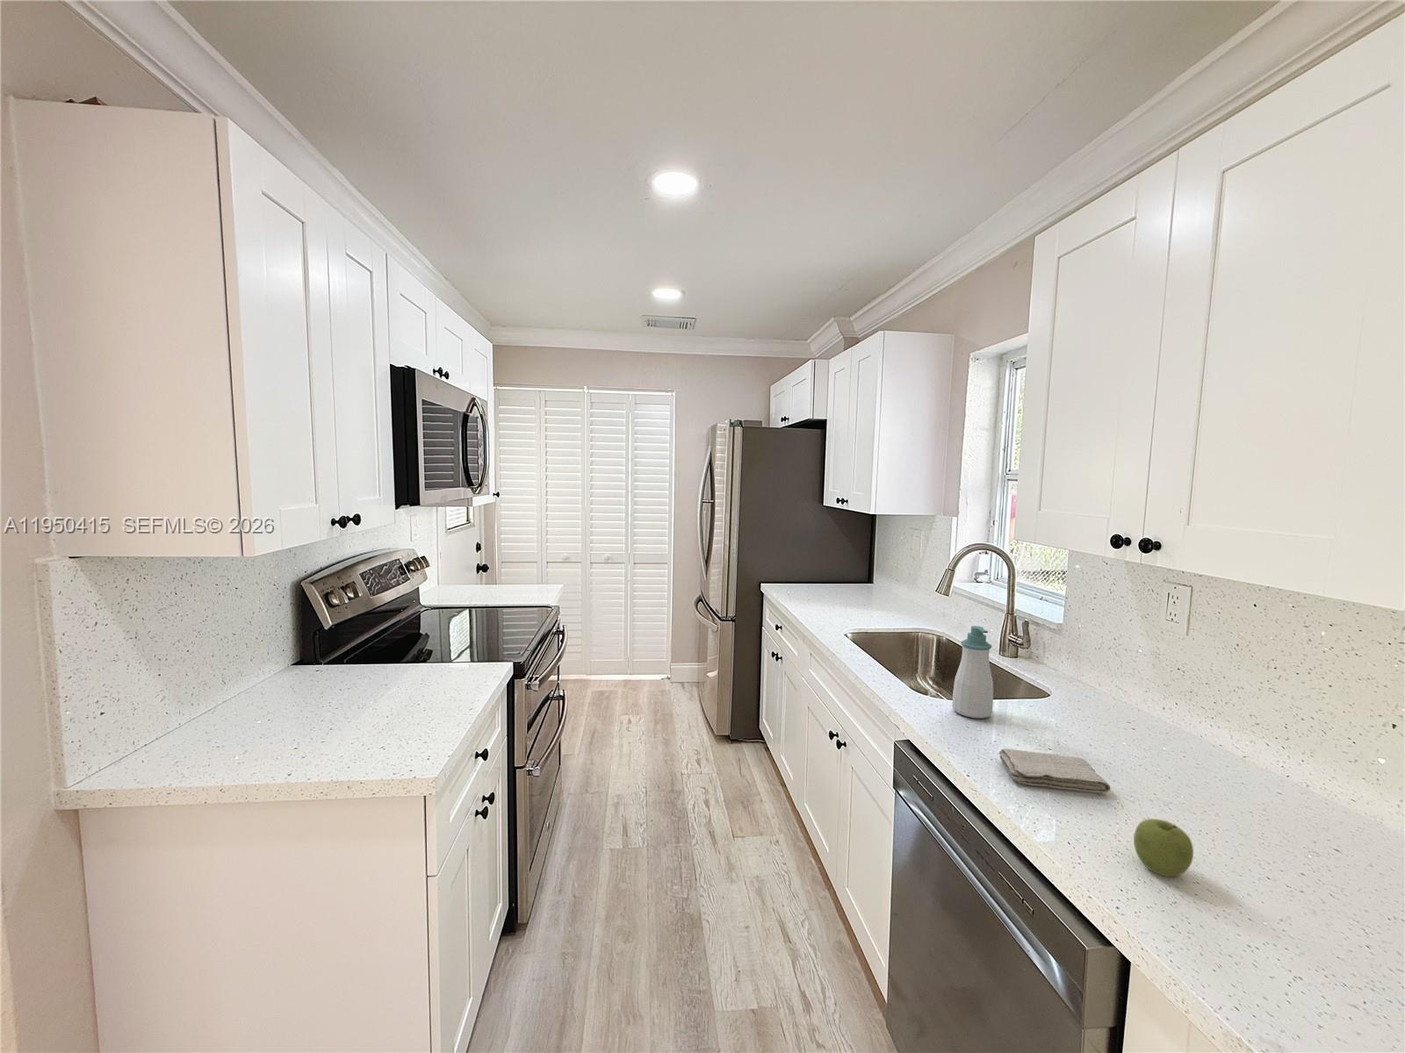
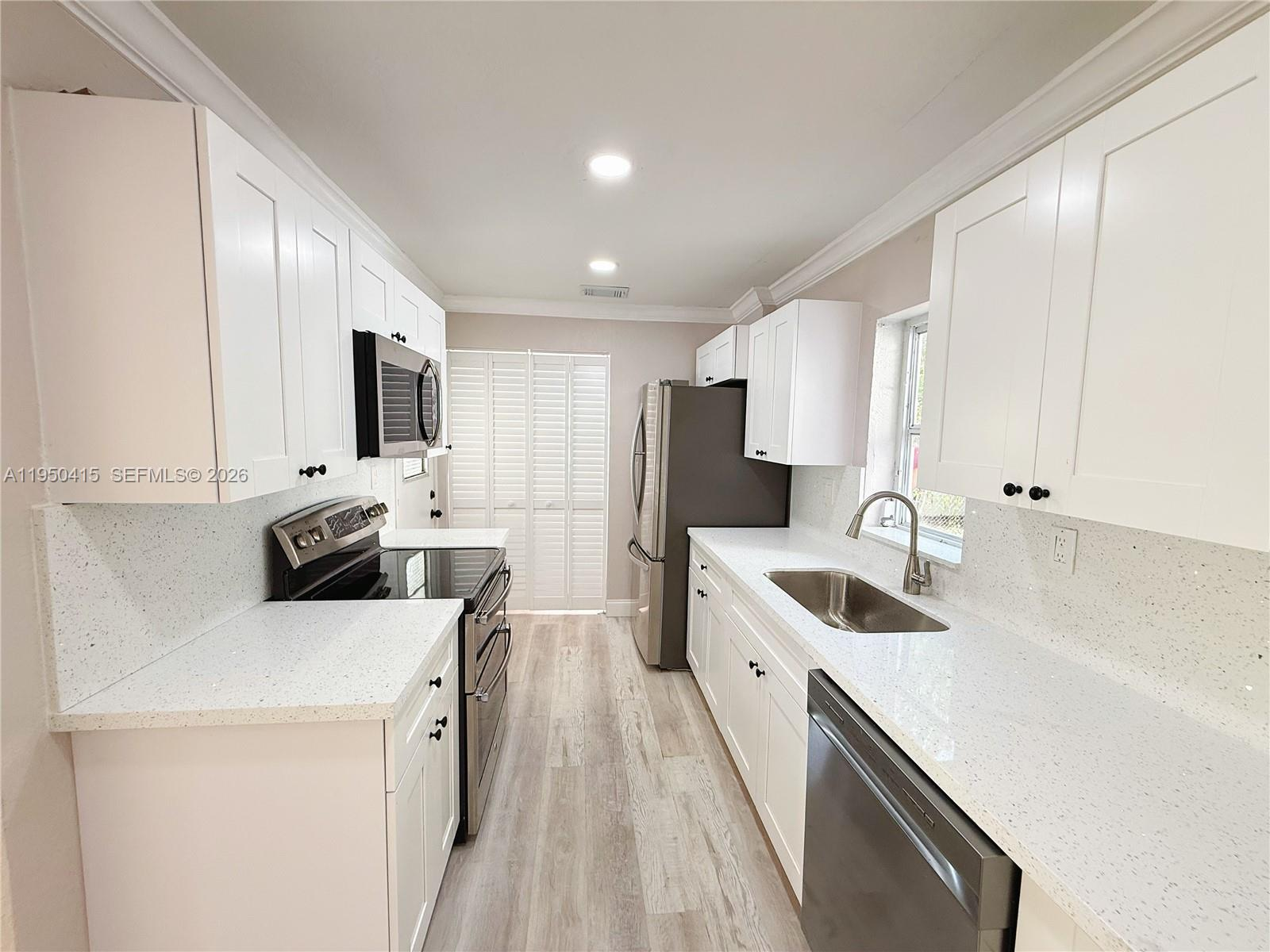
- fruit [1133,817,1194,877]
- washcloth [998,748,1112,793]
- soap bottle [951,625,995,720]
